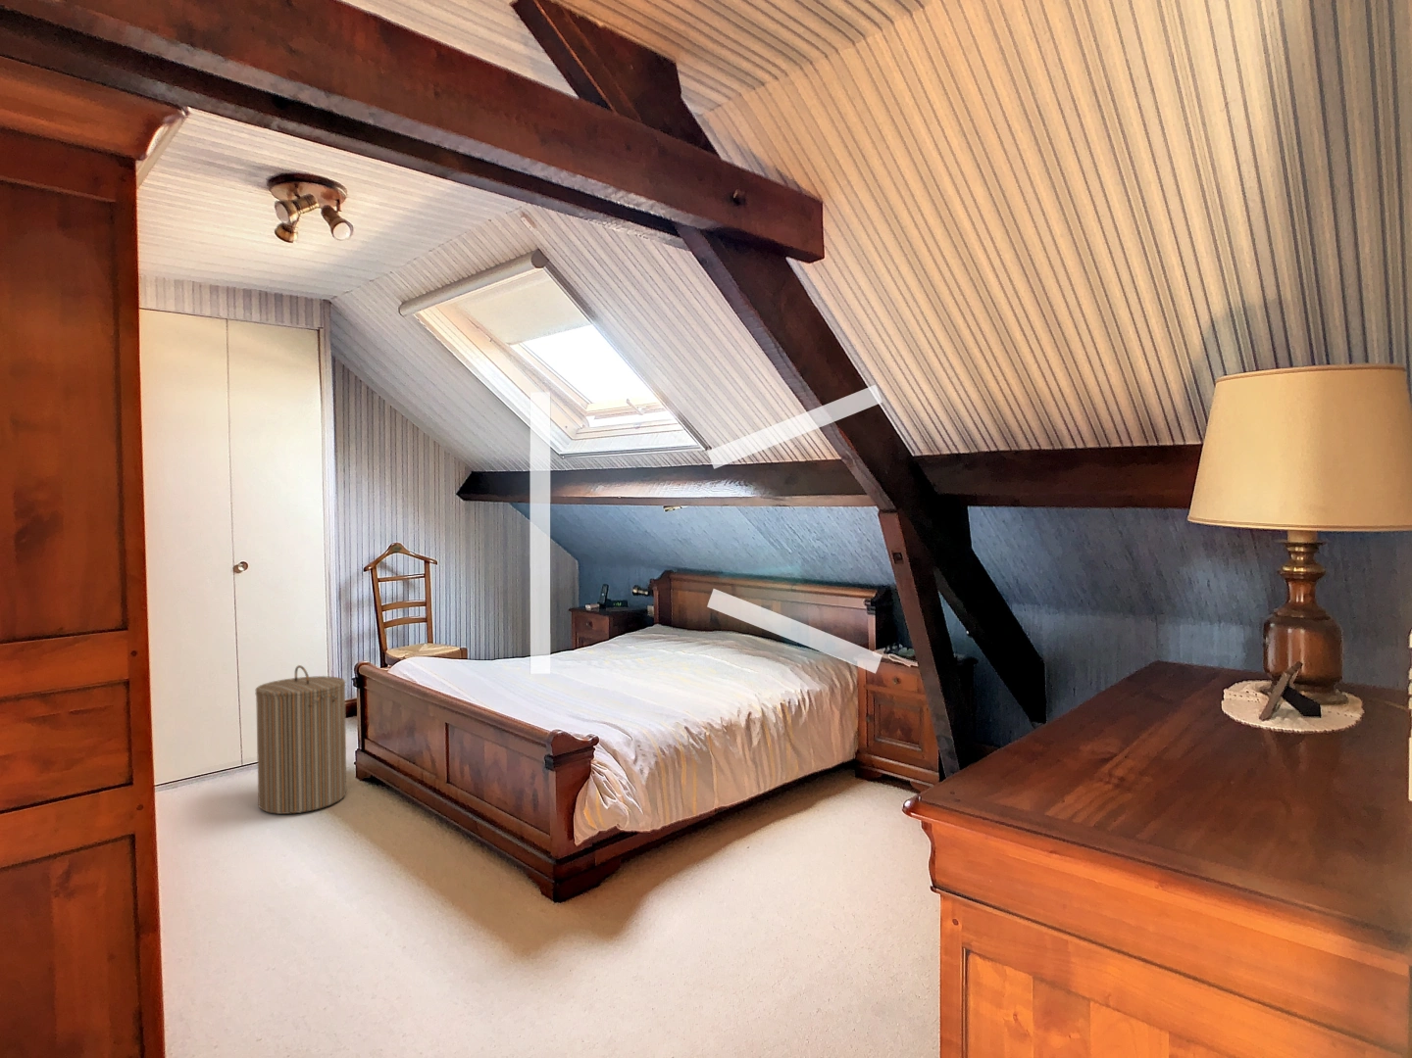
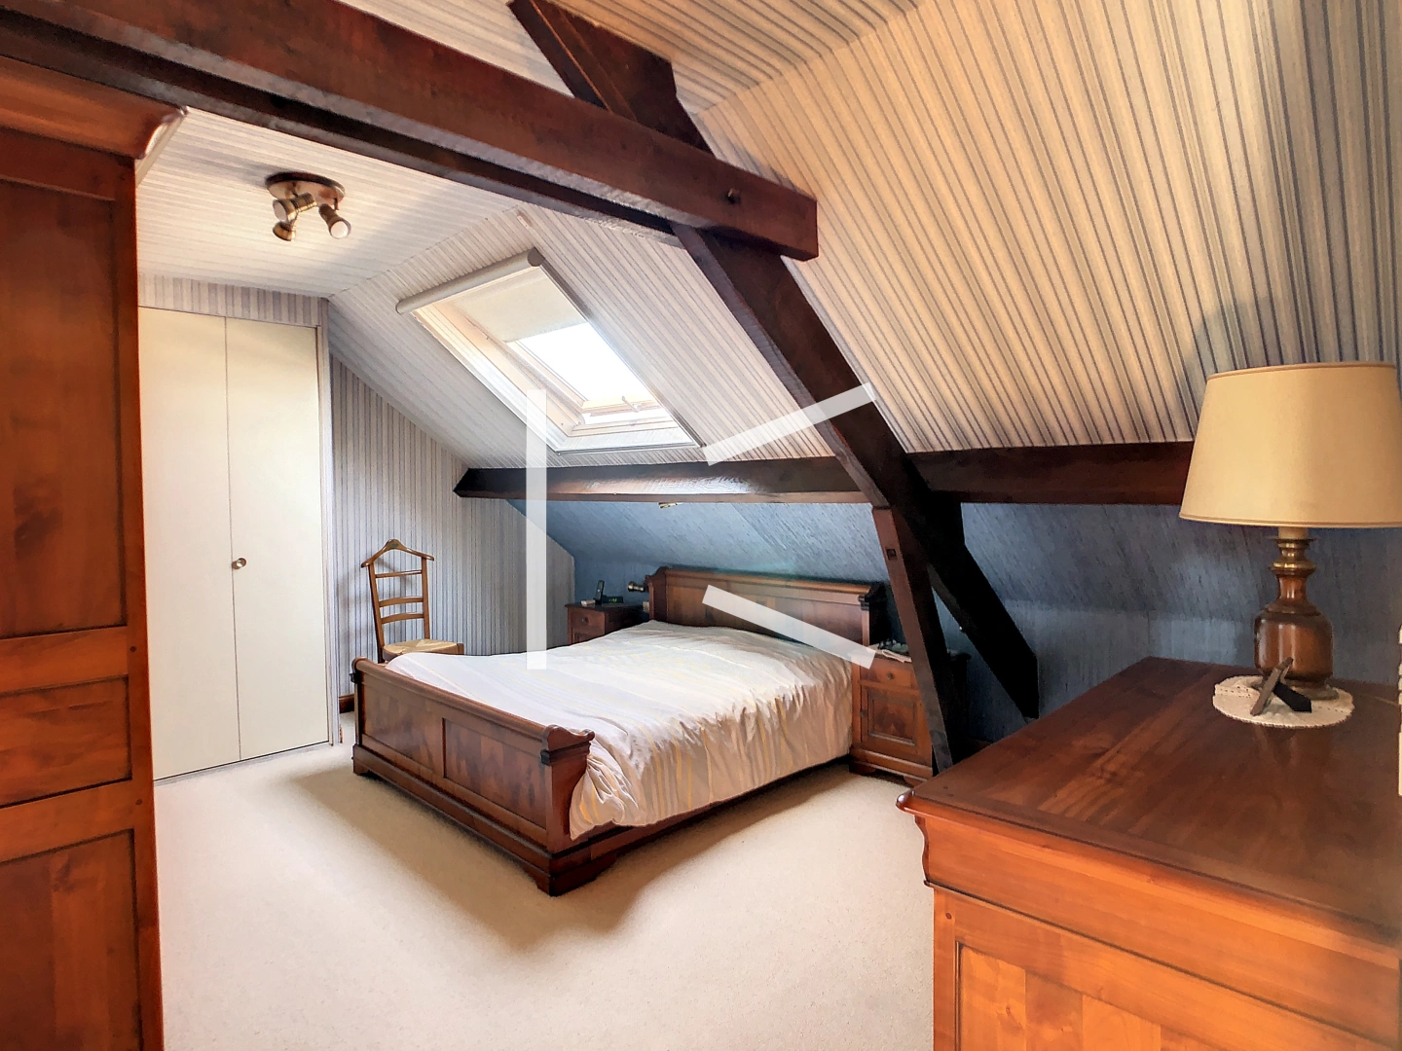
- laundry hamper [255,665,348,815]
